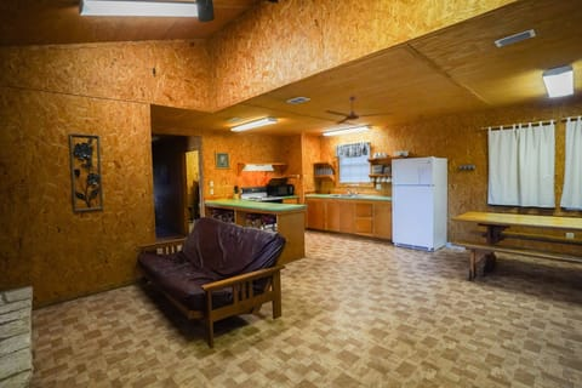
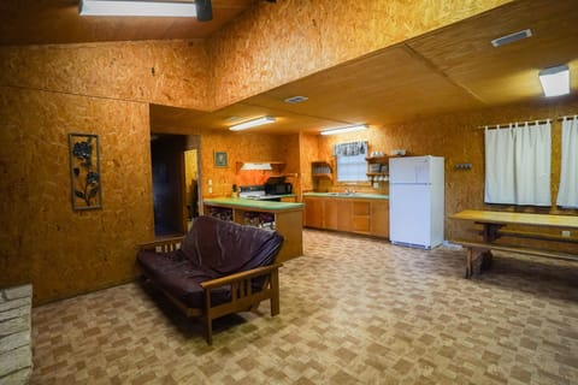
- ceiling fan [323,96,395,126]
